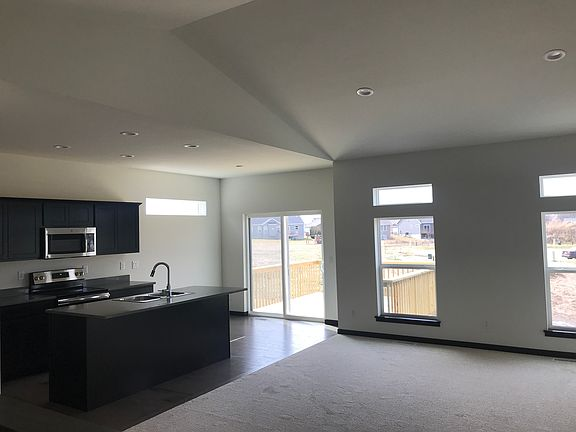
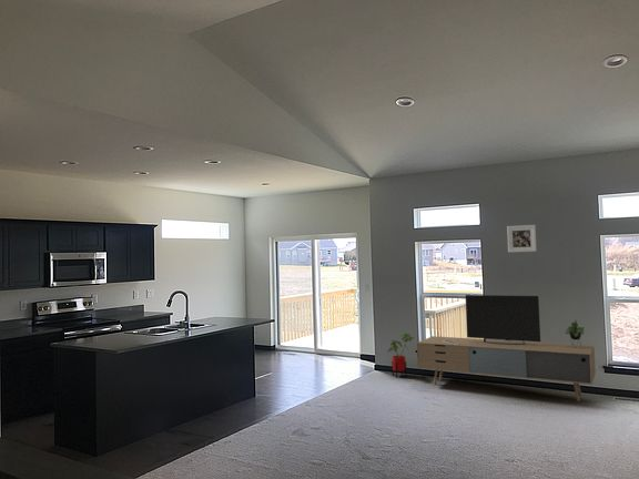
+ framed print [506,224,538,254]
+ media console [416,294,597,402]
+ house plant [387,332,414,379]
